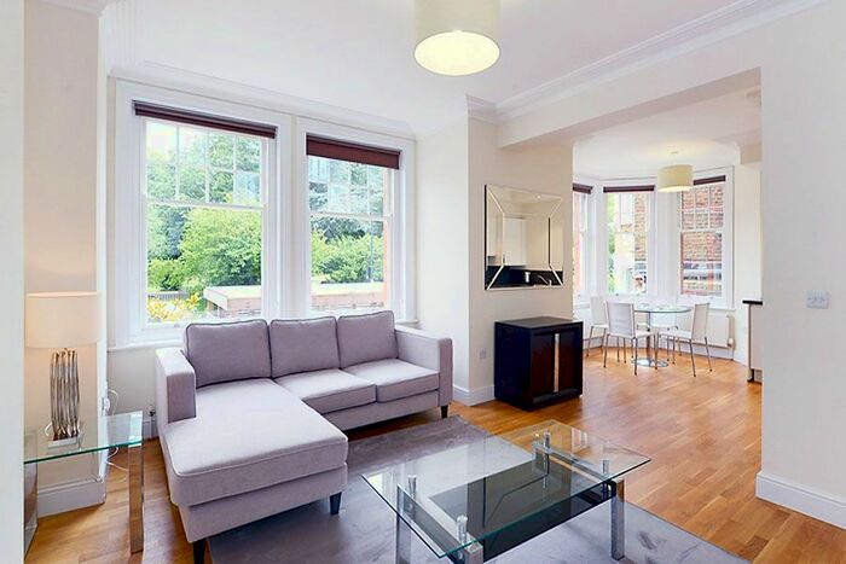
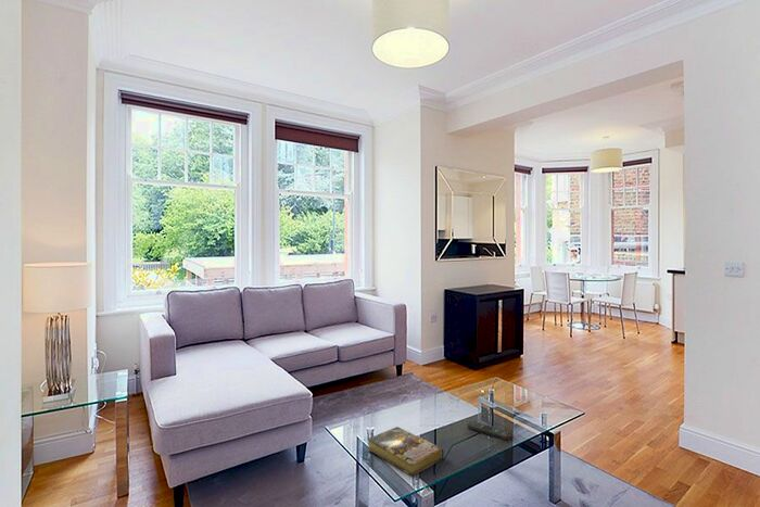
+ book [366,426,445,477]
+ remote control [467,420,514,441]
